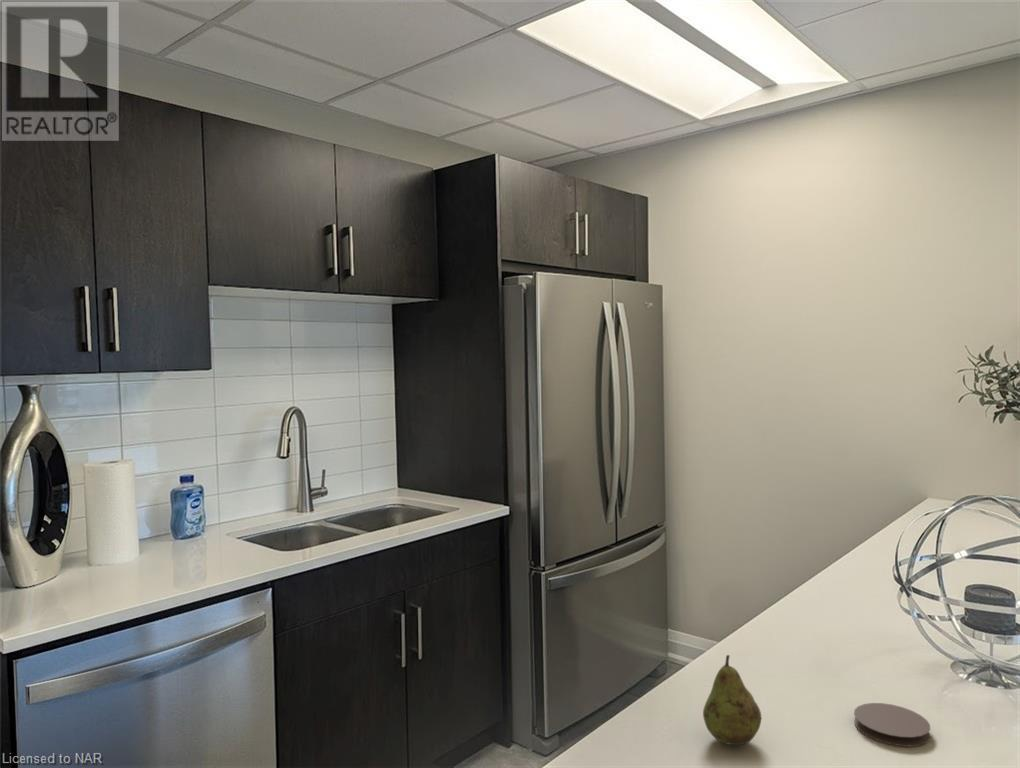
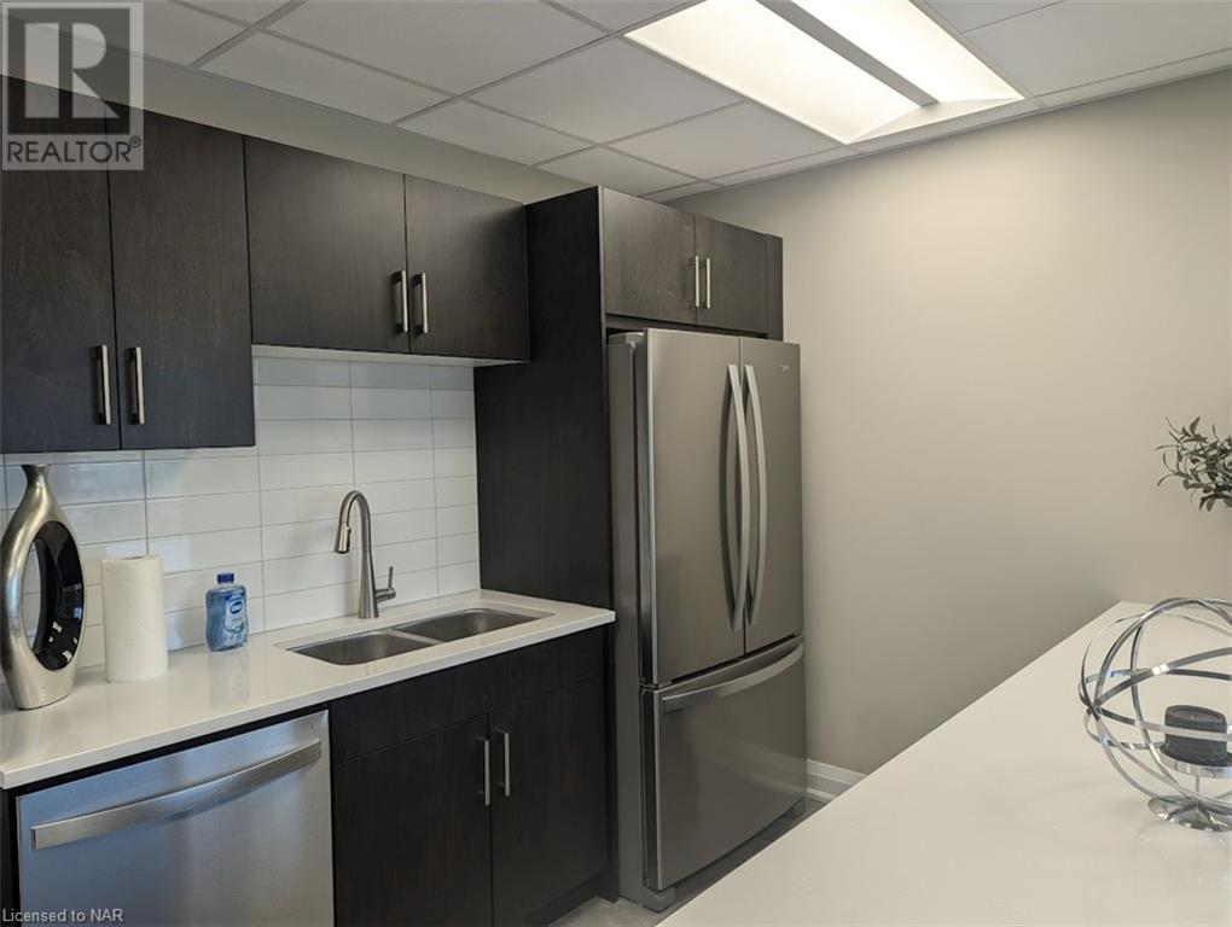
- coaster [853,702,931,748]
- fruit [702,654,762,746]
